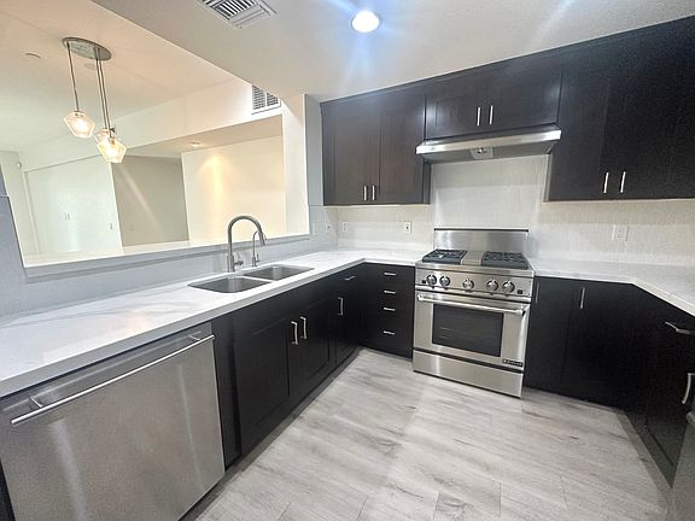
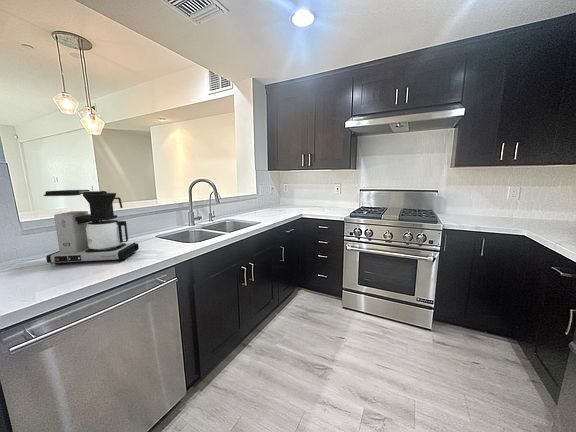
+ coffee maker [42,189,140,265]
